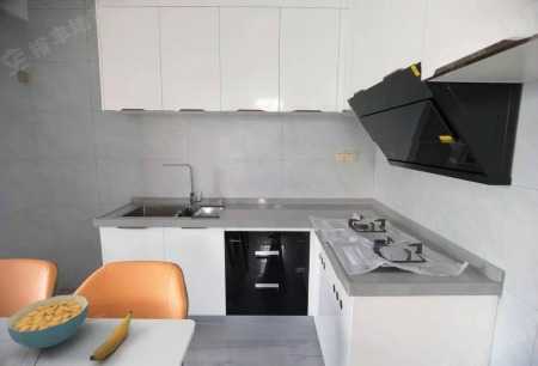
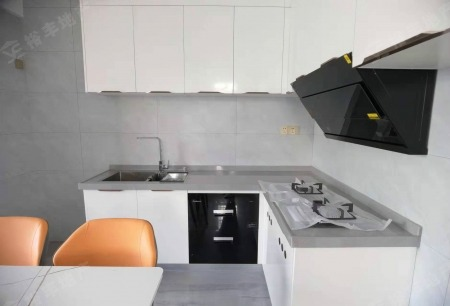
- banana [88,310,133,362]
- cereal bowl [6,293,90,350]
